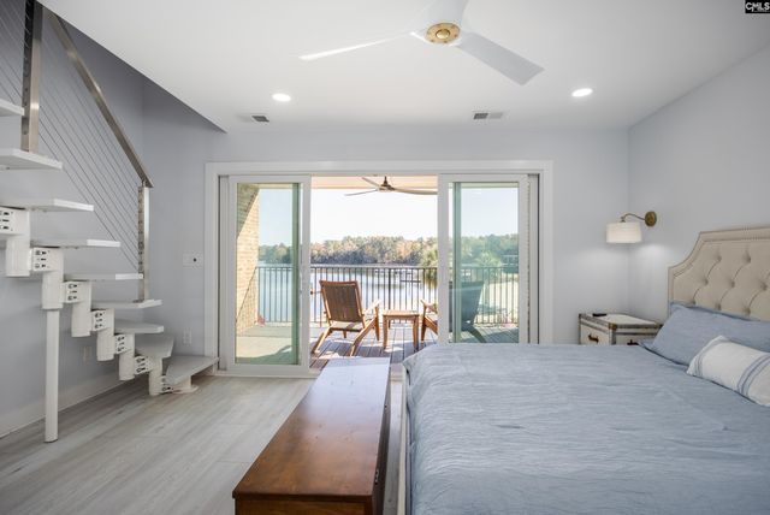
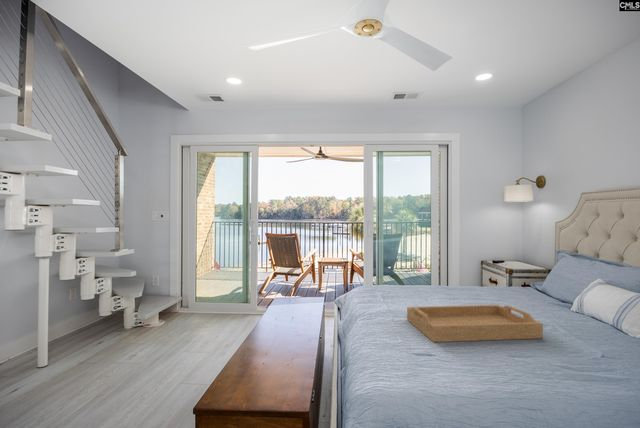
+ serving tray [406,304,544,343]
